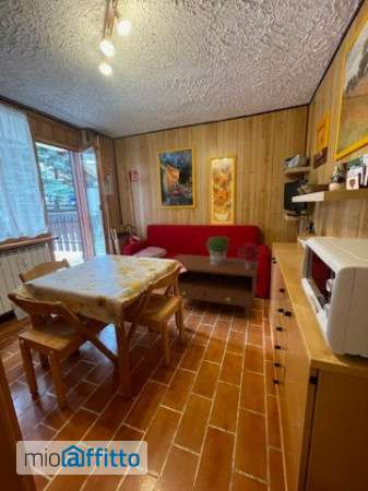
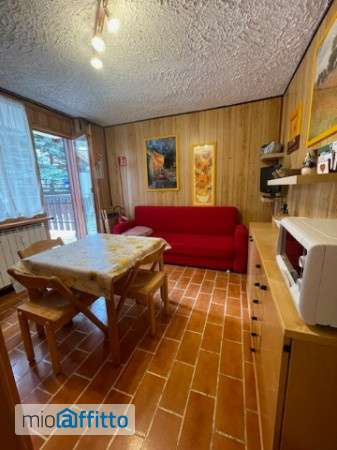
- coffee table [168,253,259,321]
- bouquet [237,242,261,270]
- potted plant [205,233,232,265]
